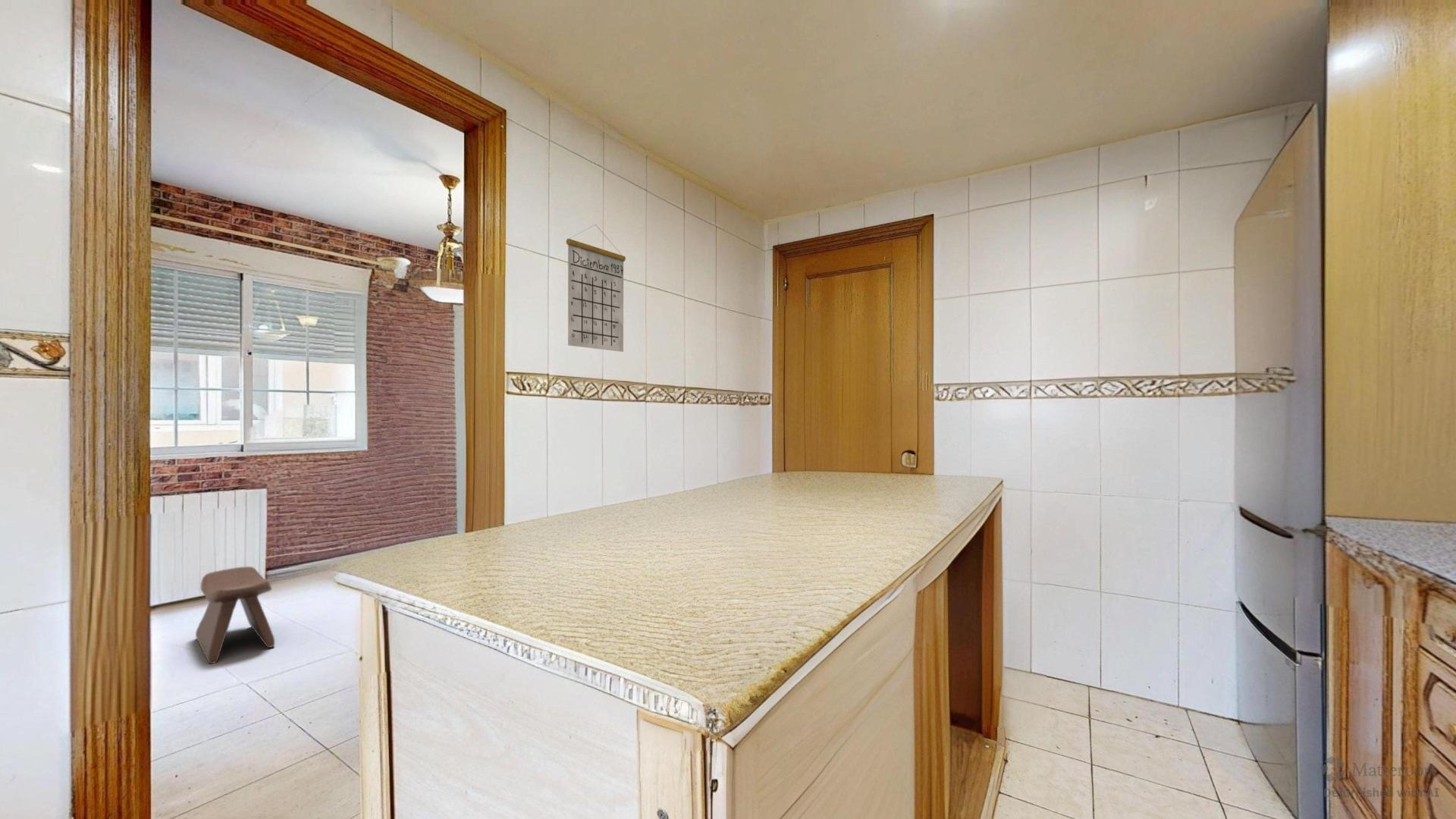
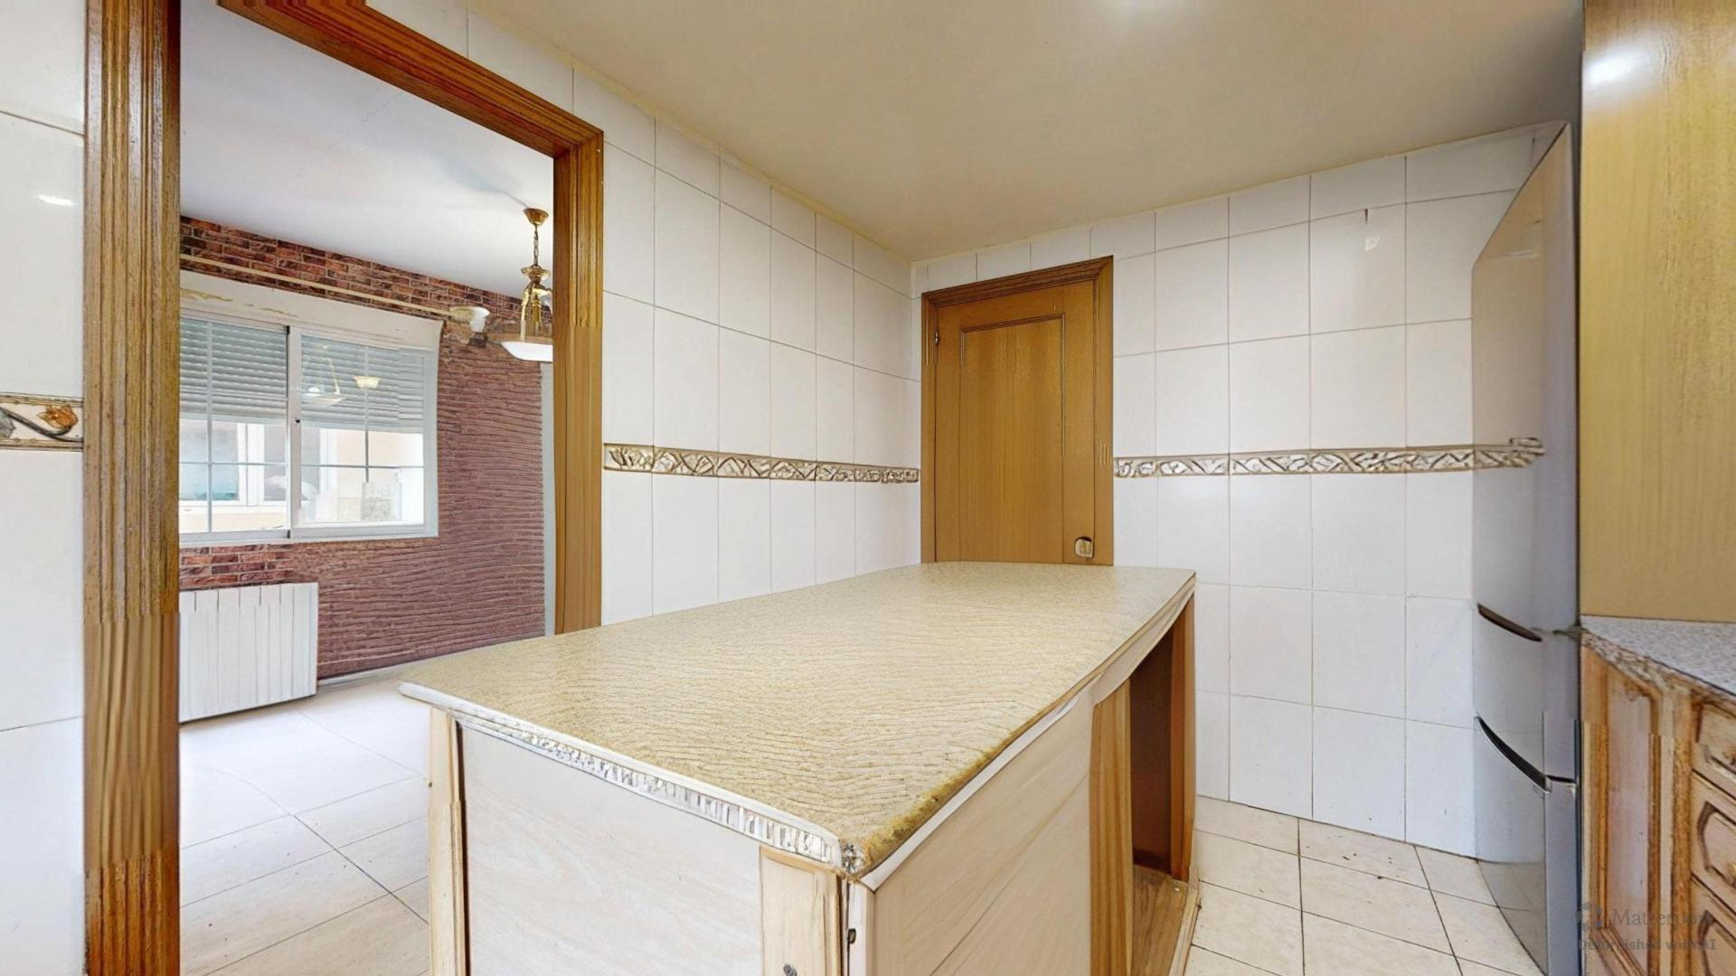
- calendar [566,224,626,353]
- stool [195,566,275,664]
